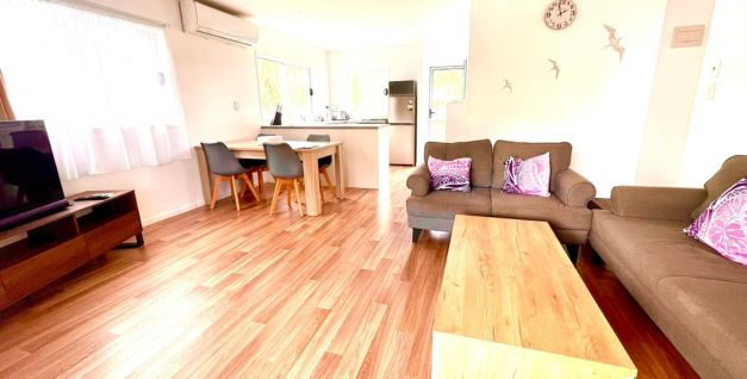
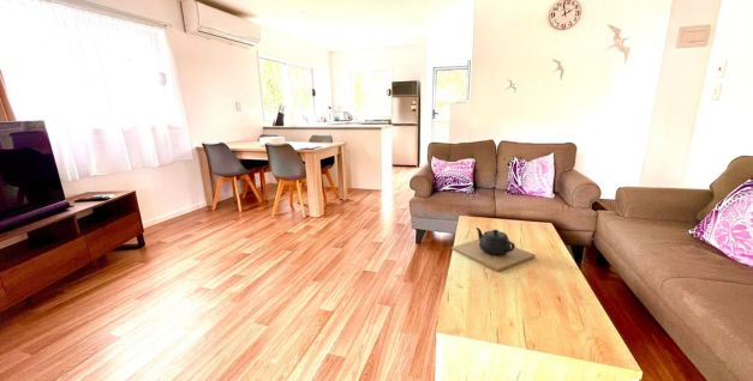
+ teapot [450,226,537,272]
